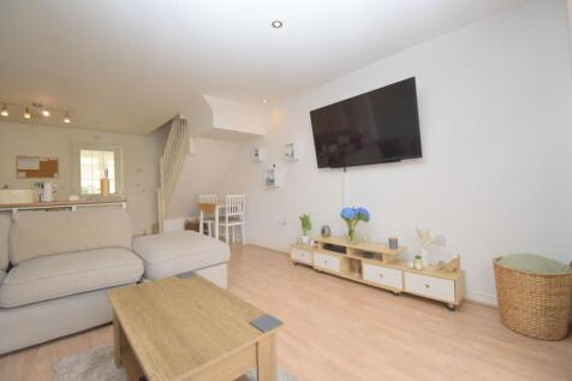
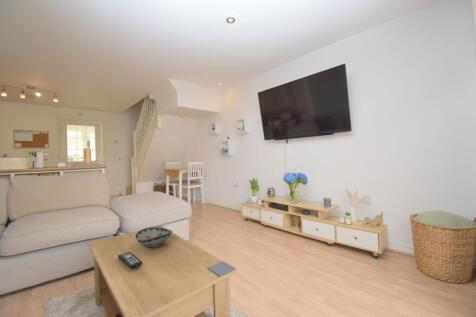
+ decorative bowl [134,226,173,248]
+ remote control [117,251,143,269]
